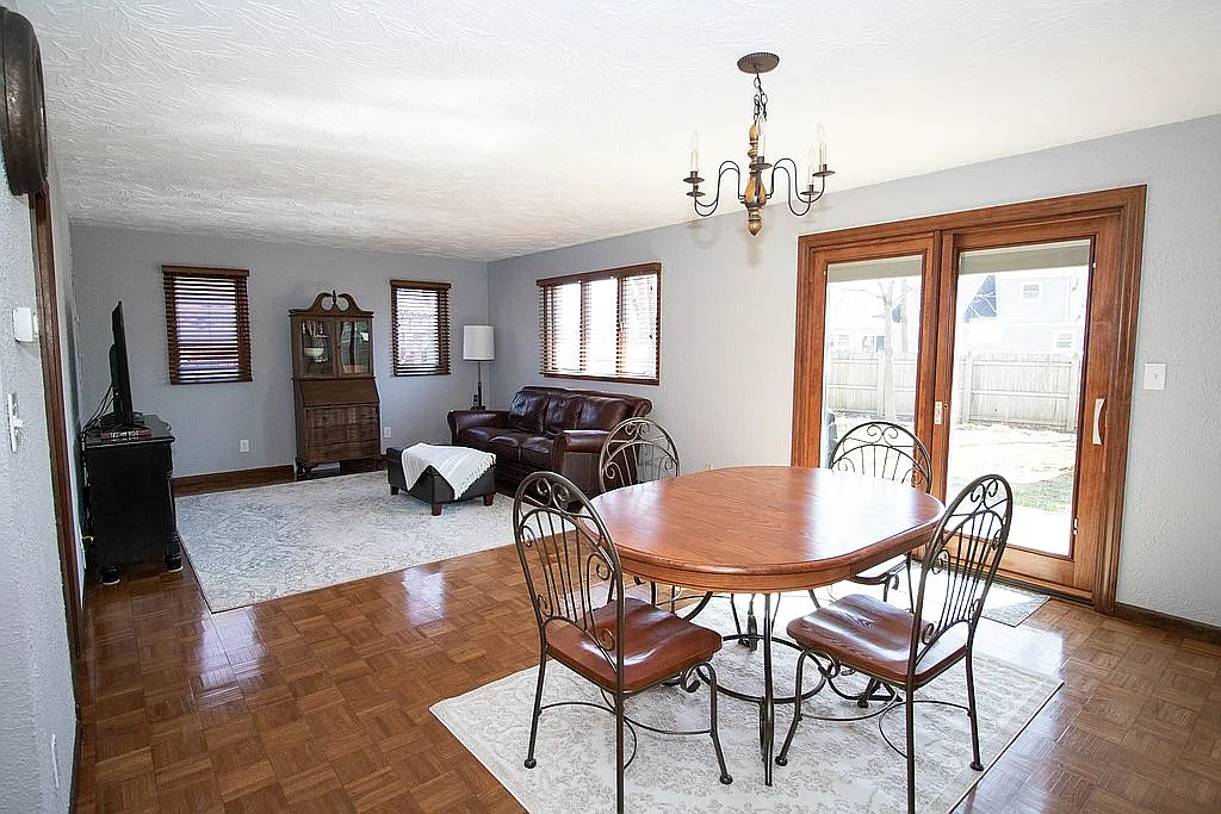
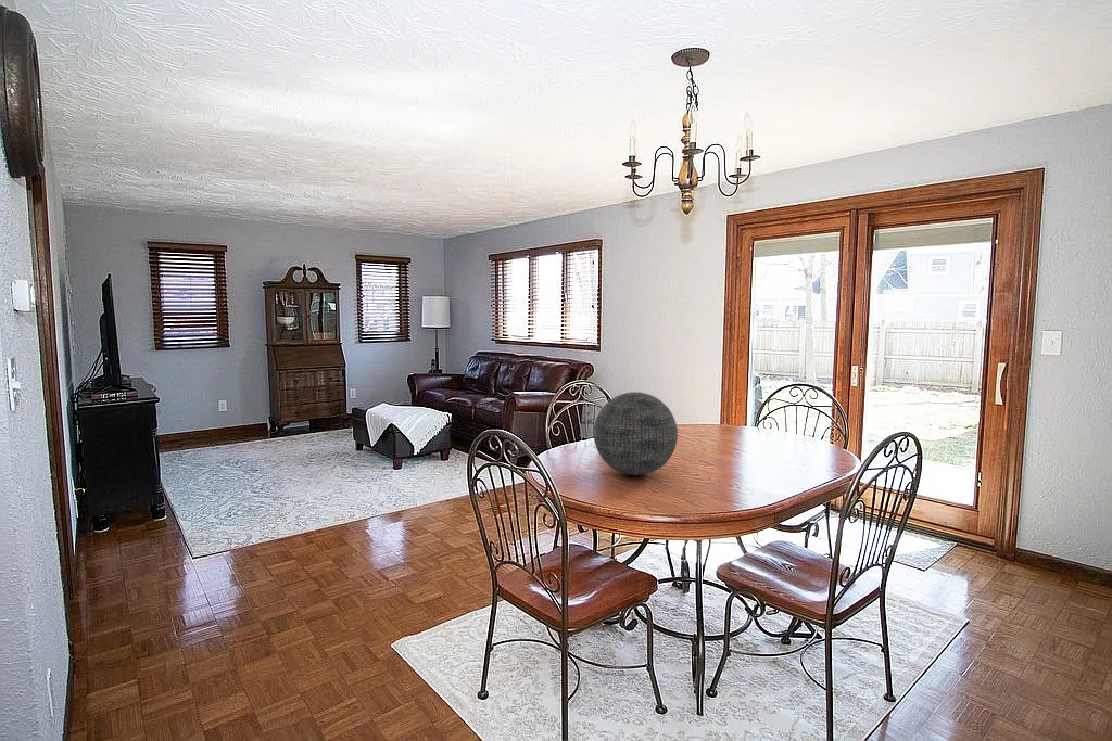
+ decorative orb [593,391,679,476]
